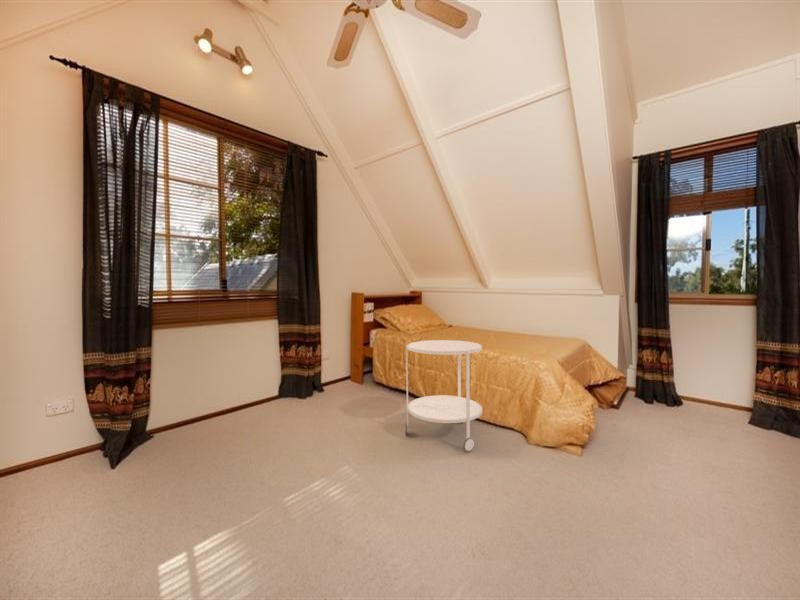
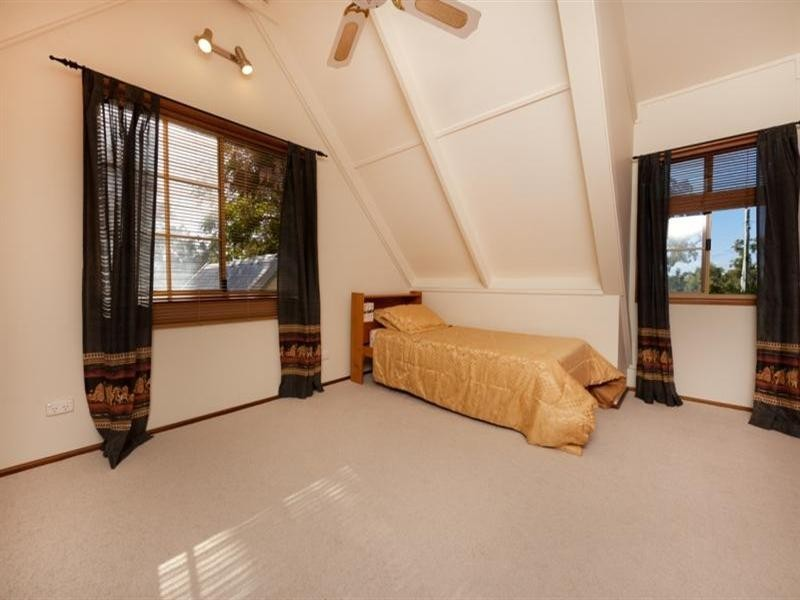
- side table [405,339,483,452]
